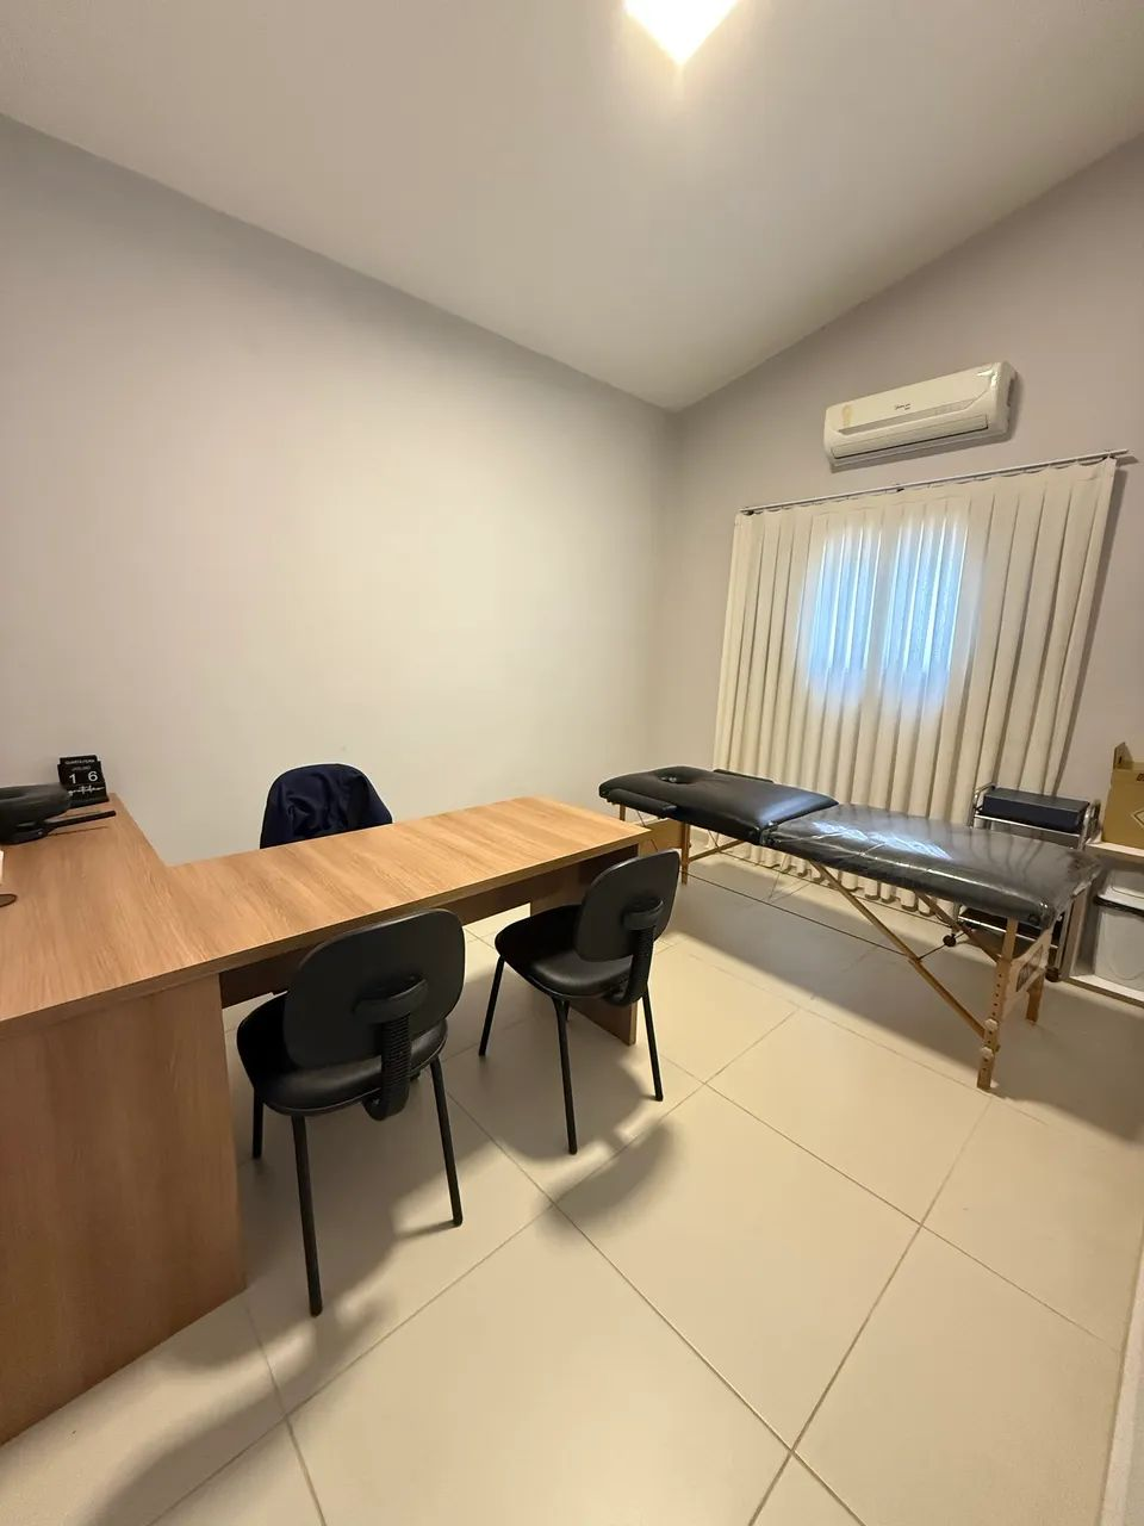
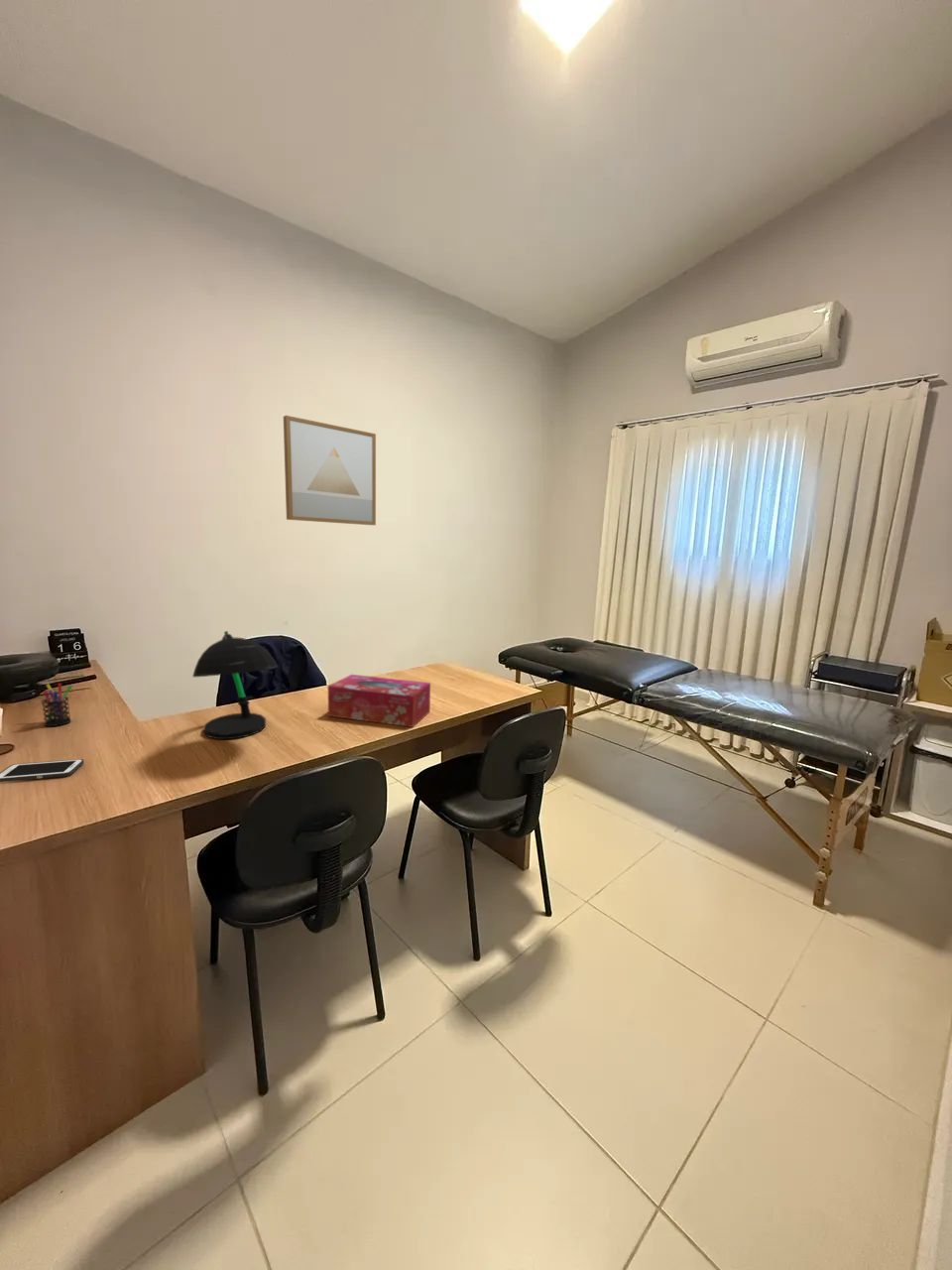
+ cell phone [0,758,84,783]
+ pen holder [41,683,73,727]
+ tissue box [327,674,431,728]
+ desk lamp [191,630,280,740]
+ wall art [283,415,377,526]
